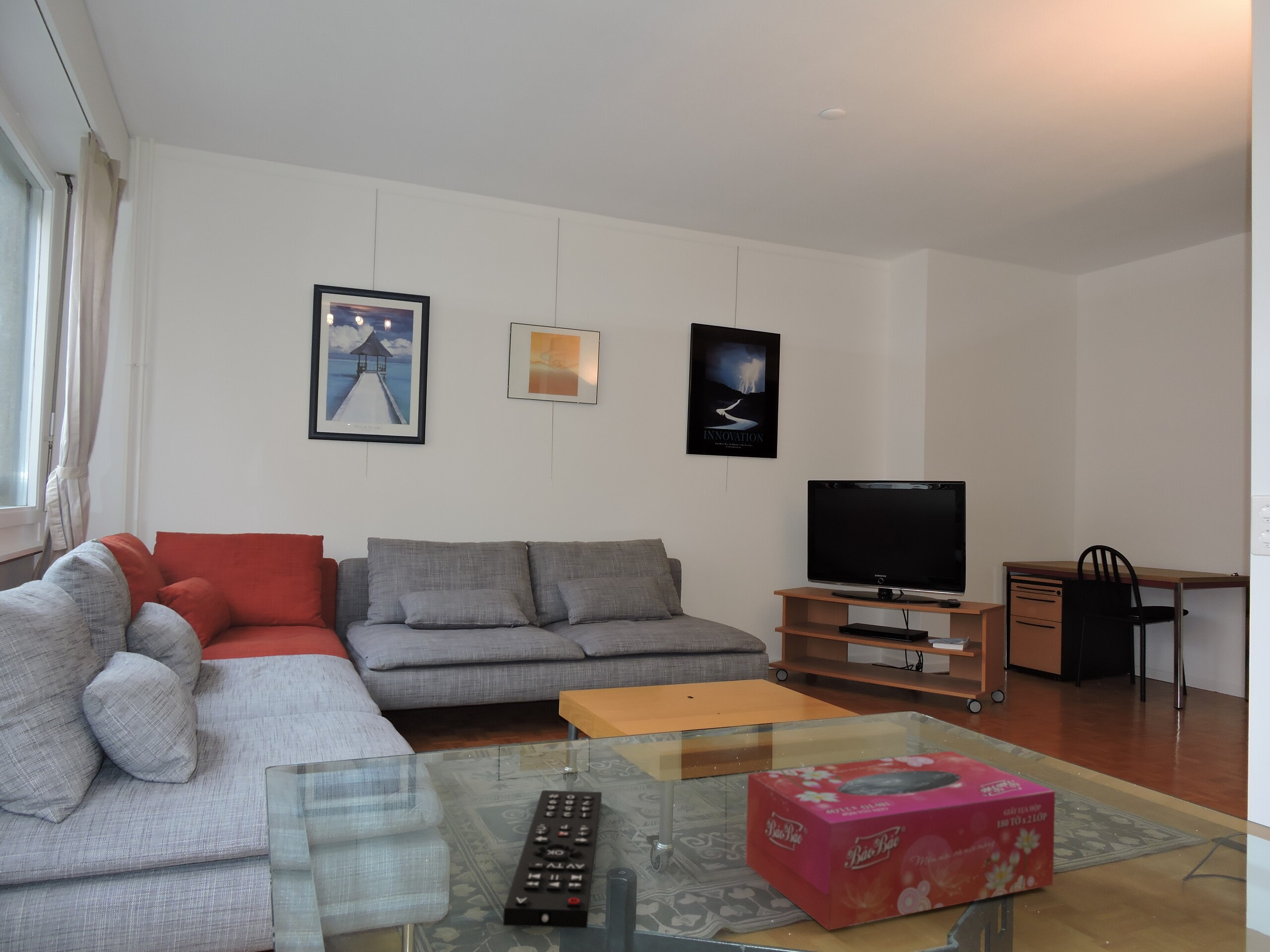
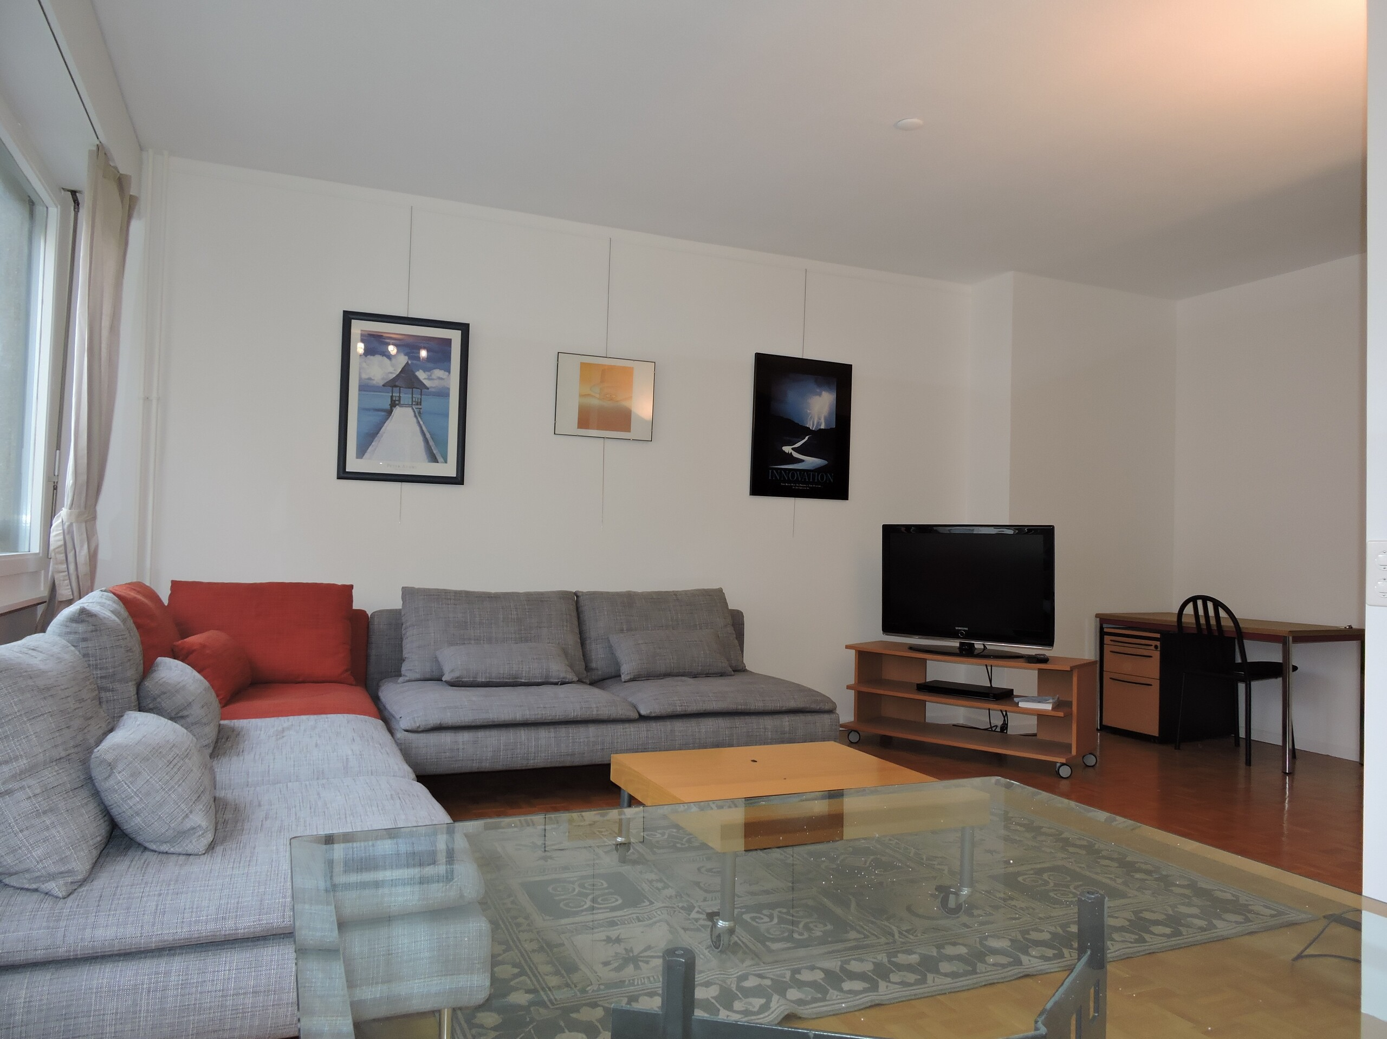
- remote control [503,790,602,929]
- tissue box [745,751,1056,931]
